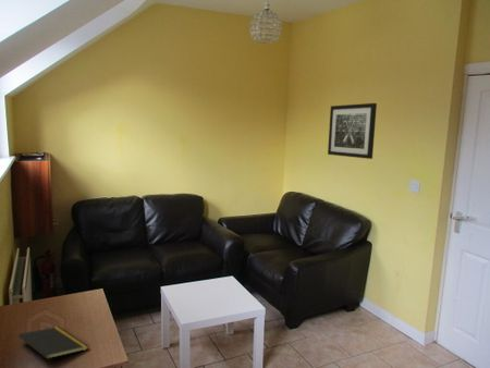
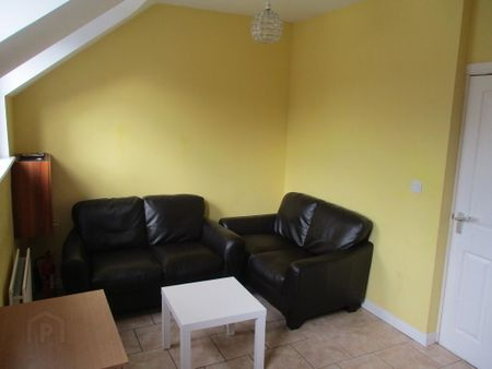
- notepad [17,326,90,368]
- wall art [327,102,378,160]
